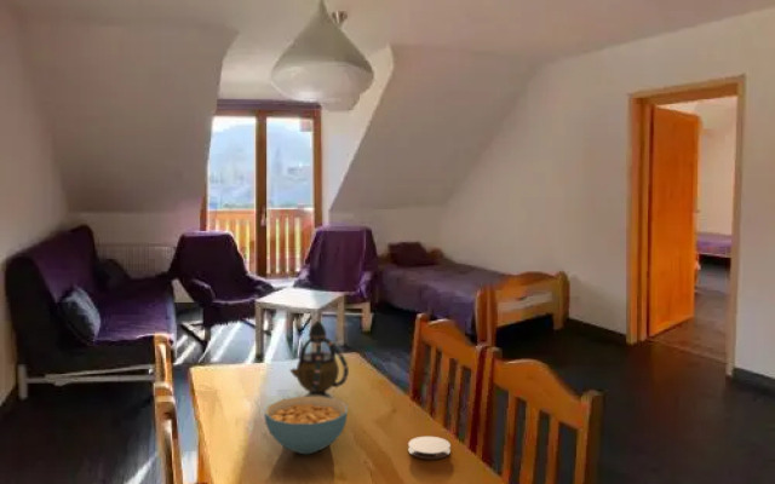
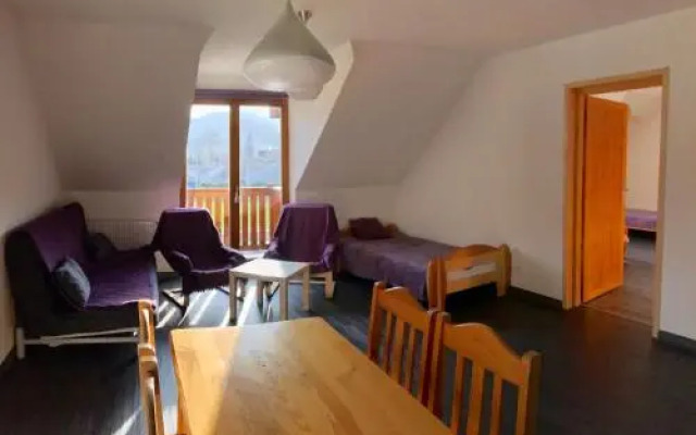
- teapot [288,319,350,398]
- cereal bowl [263,394,349,455]
- coaster [407,436,452,460]
